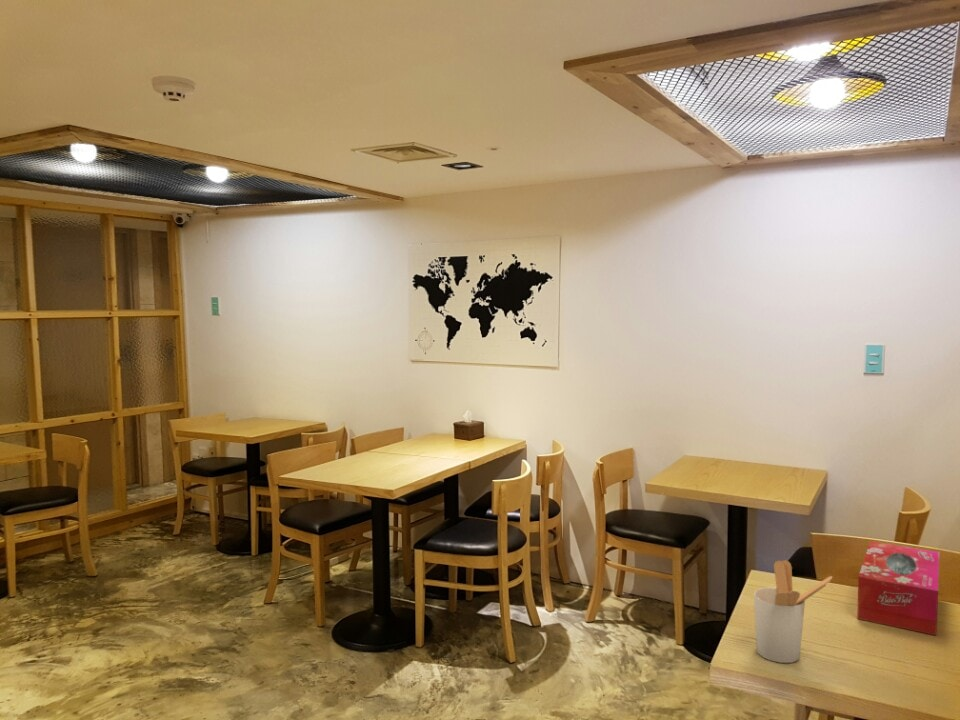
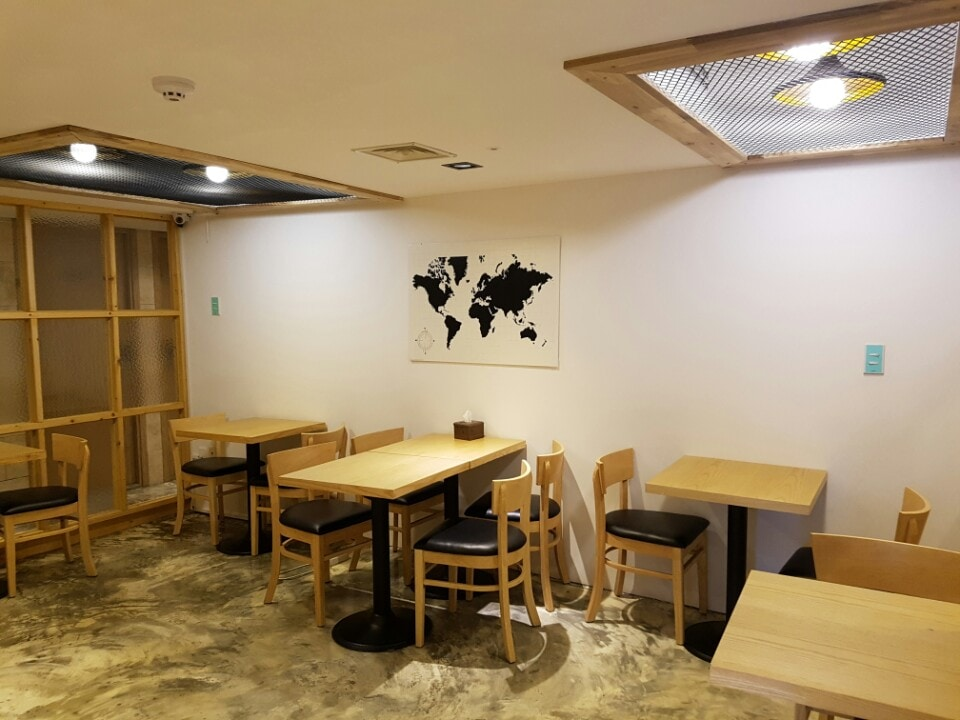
- utensil holder [753,559,834,664]
- tissue box [856,540,940,636]
